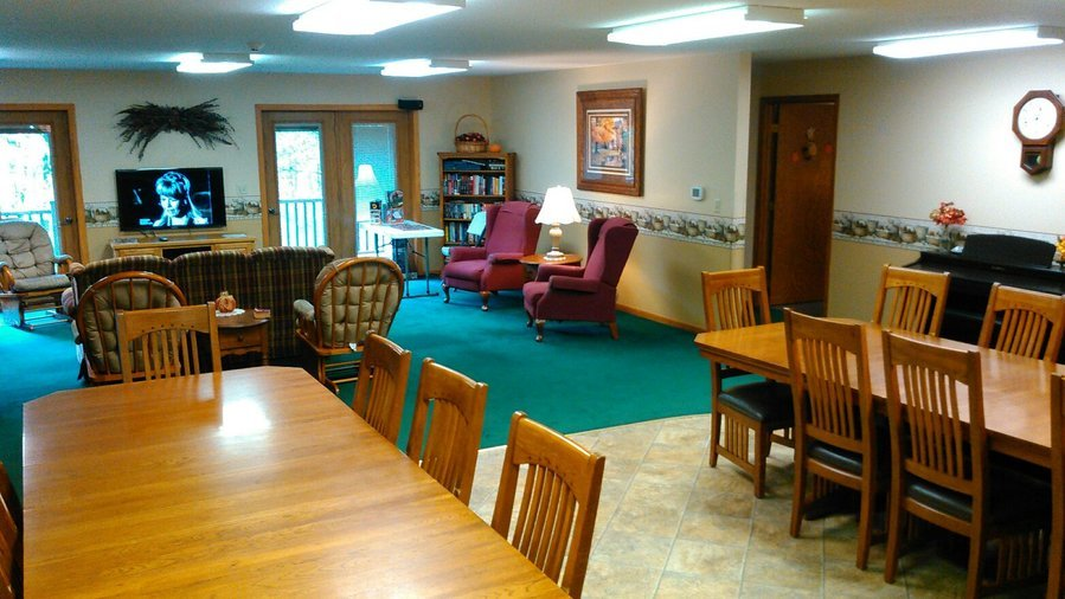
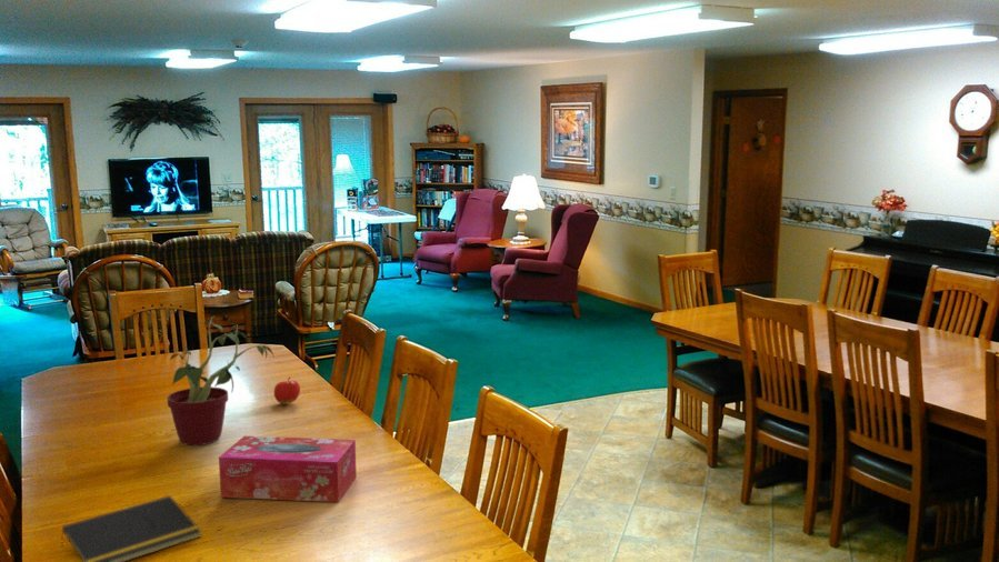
+ notepad [60,494,202,562]
+ tissue box [218,434,358,503]
+ potted plant [167,315,274,446]
+ fruit [273,375,301,405]
